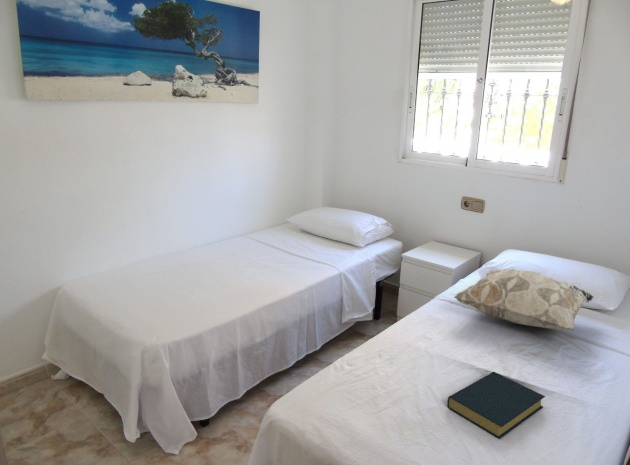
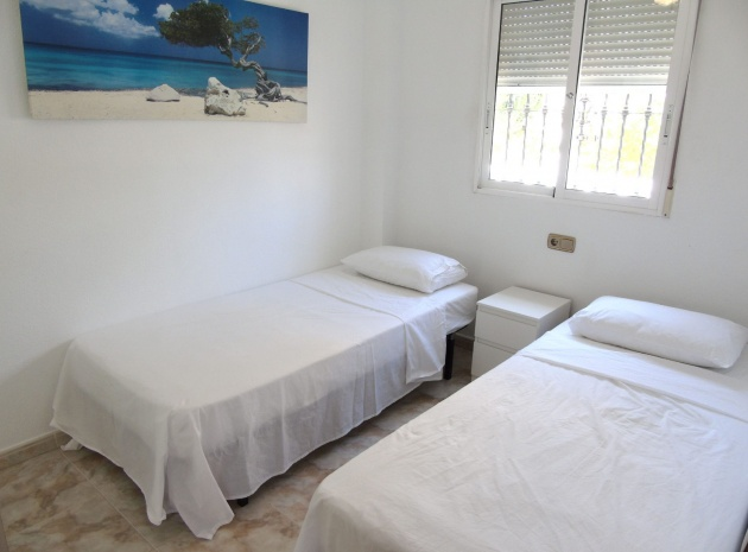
- decorative pillow [453,268,595,331]
- hardback book [446,371,546,439]
